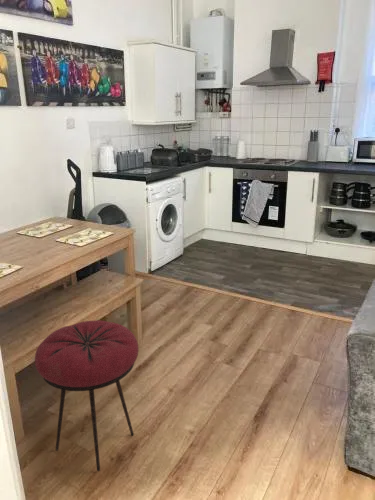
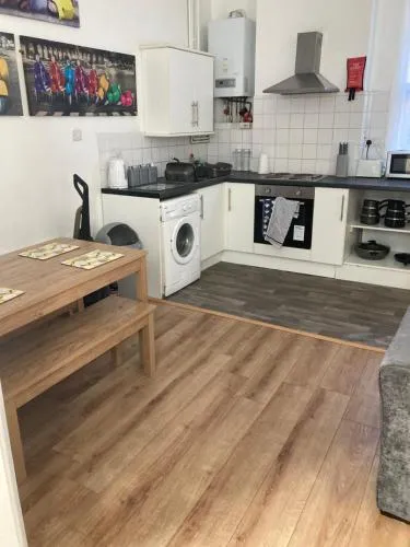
- stool [34,320,140,472]
